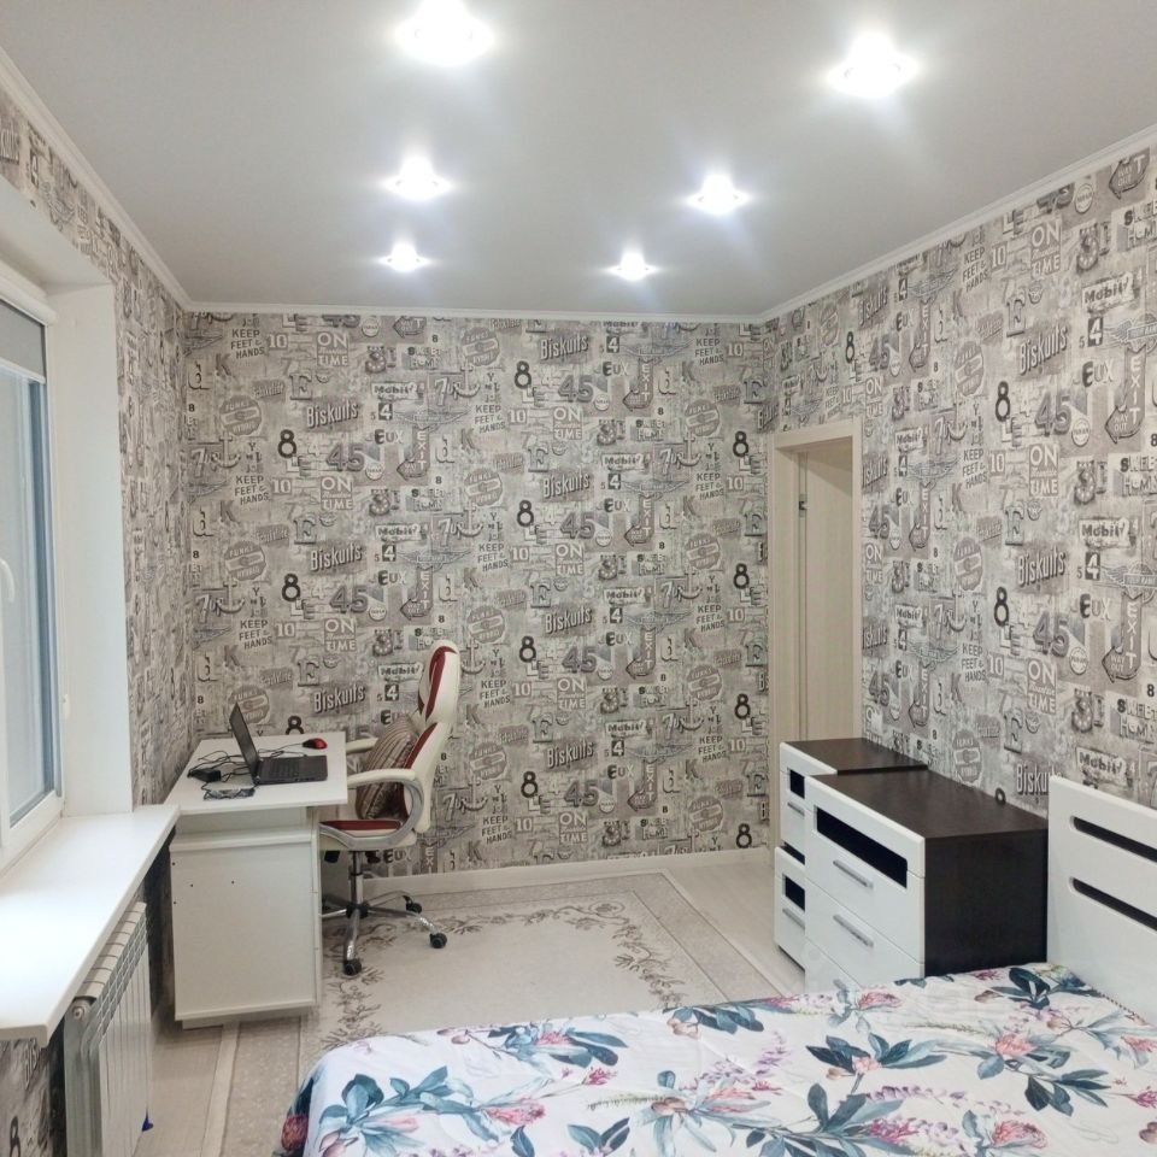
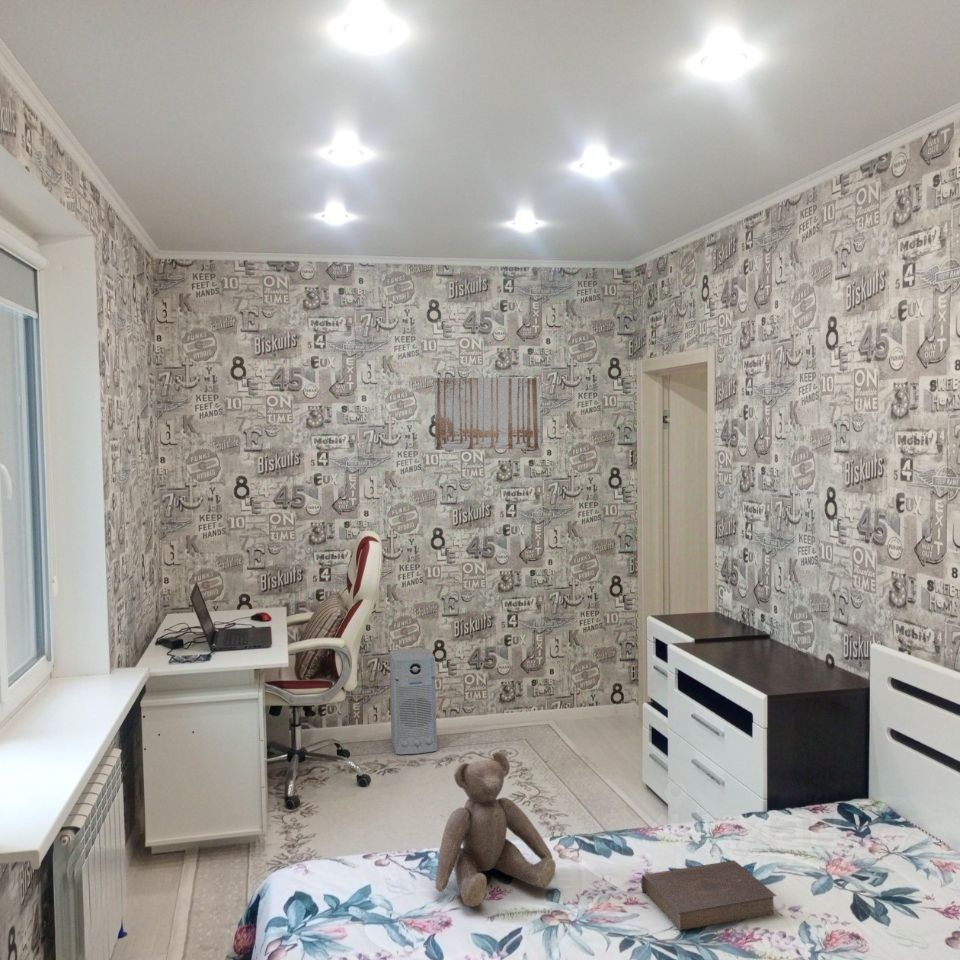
+ book [640,859,778,932]
+ air purifier [389,647,438,755]
+ teddy bear [434,751,557,908]
+ wall art [433,377,542,451]
